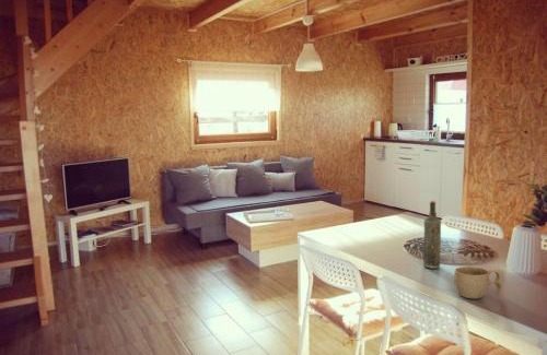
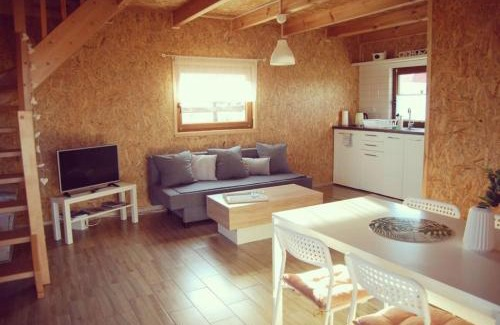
- cup [454,265,504,299]
- bottle [422,200,442,270]
